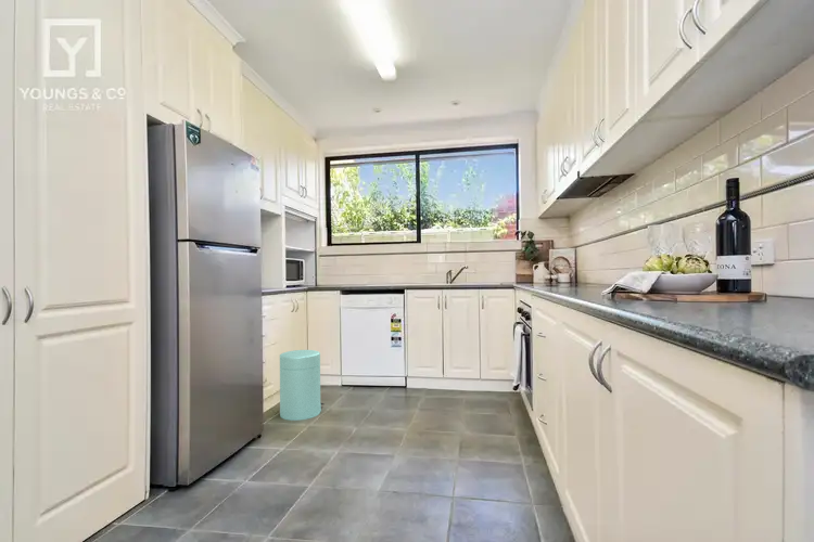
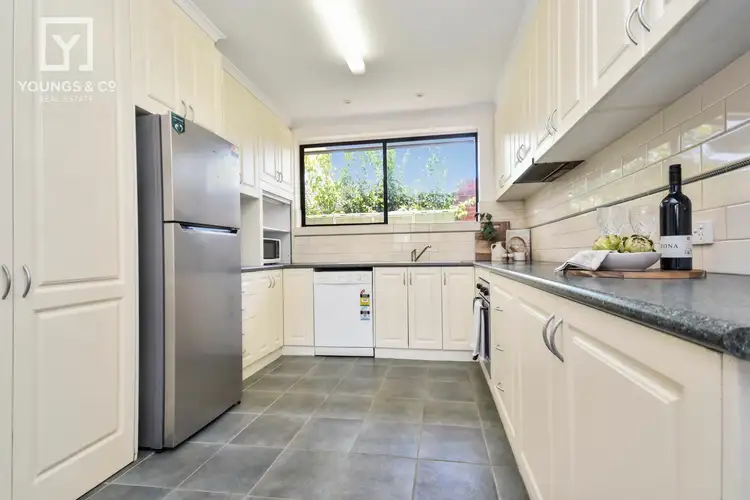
- trash can [279,349,326,422]
